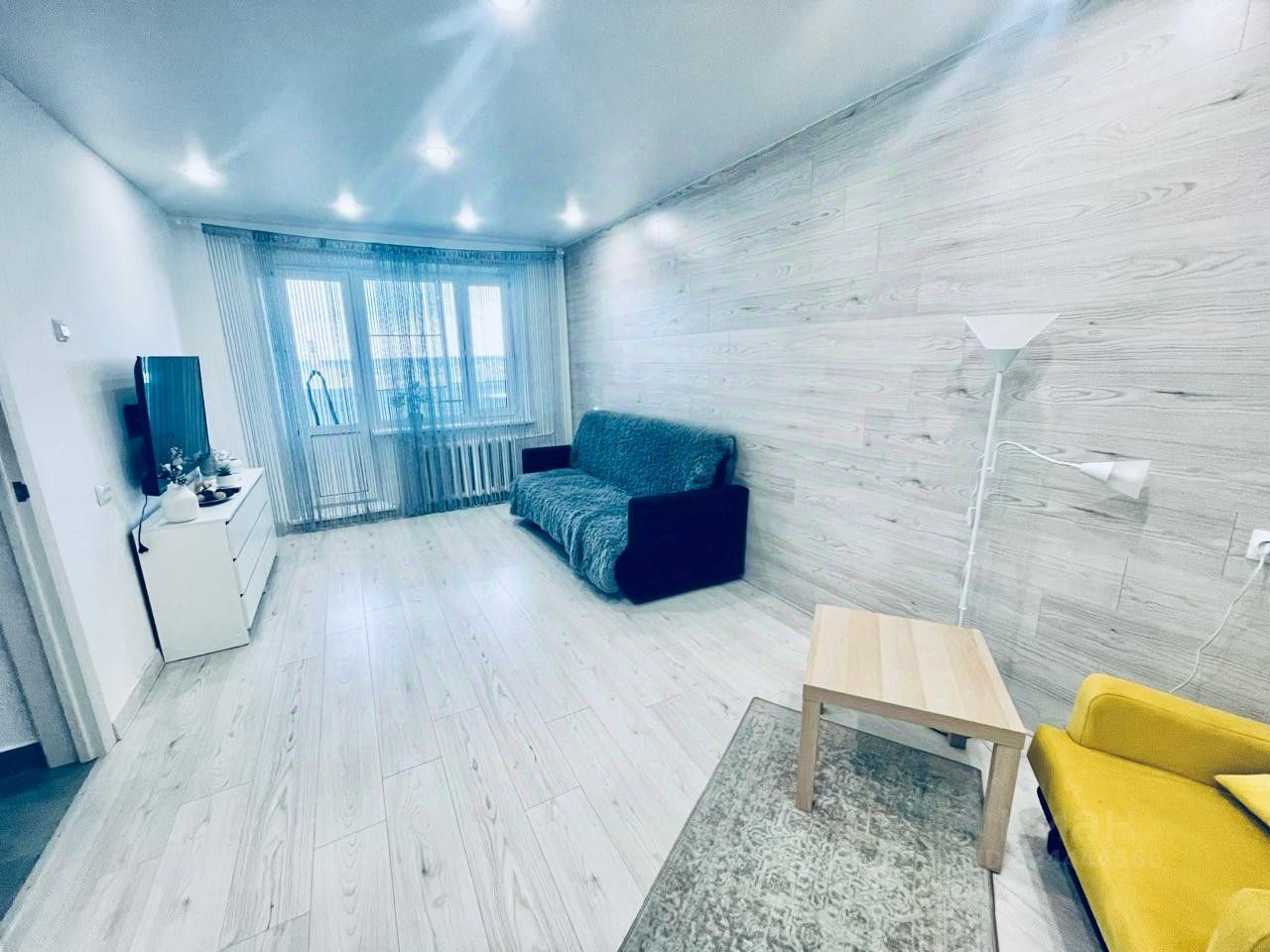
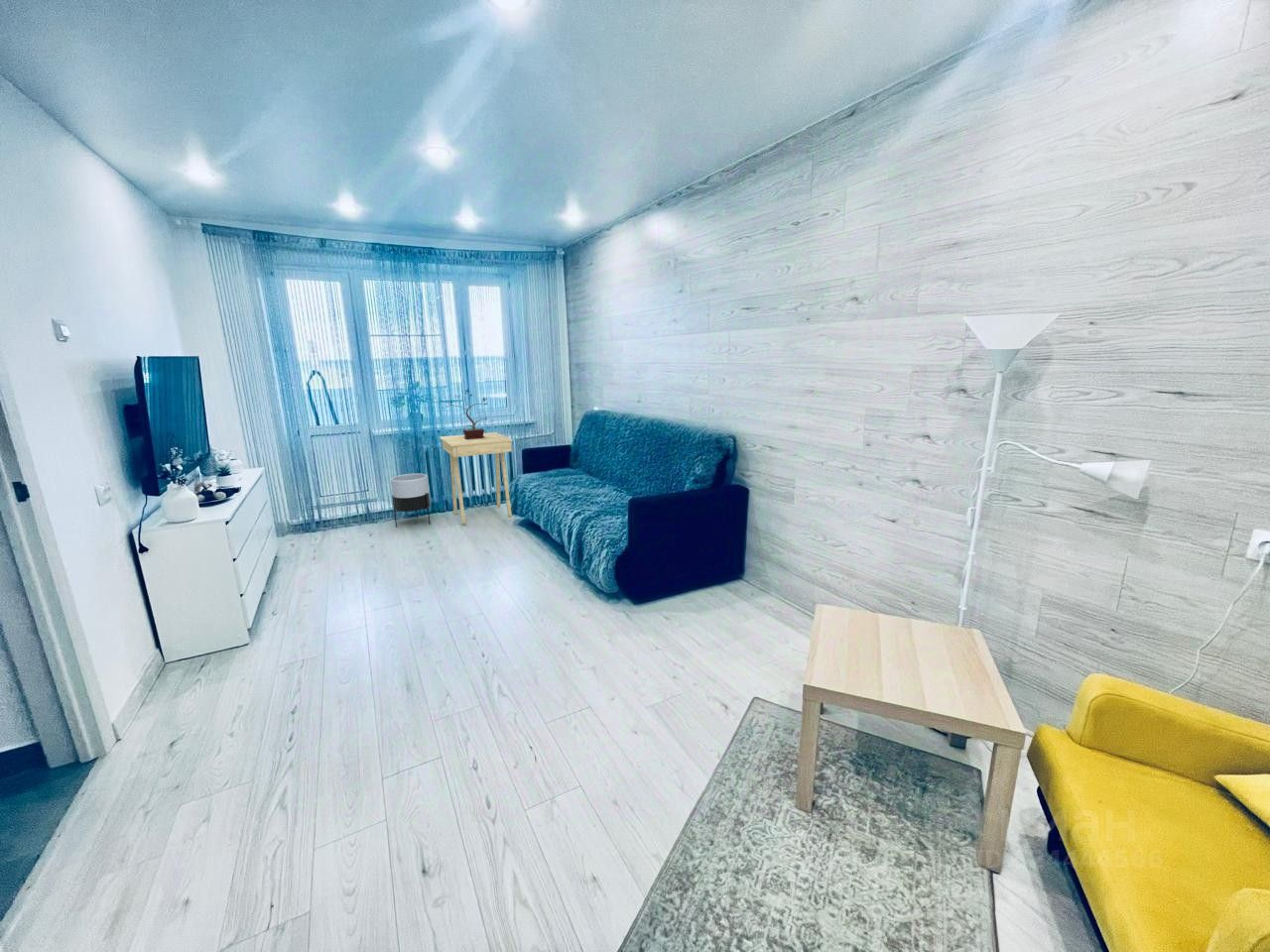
+ planter [390,473,432,529]
+ side table [439,431,514,526]
+ potted plant [440,388,488,439]
